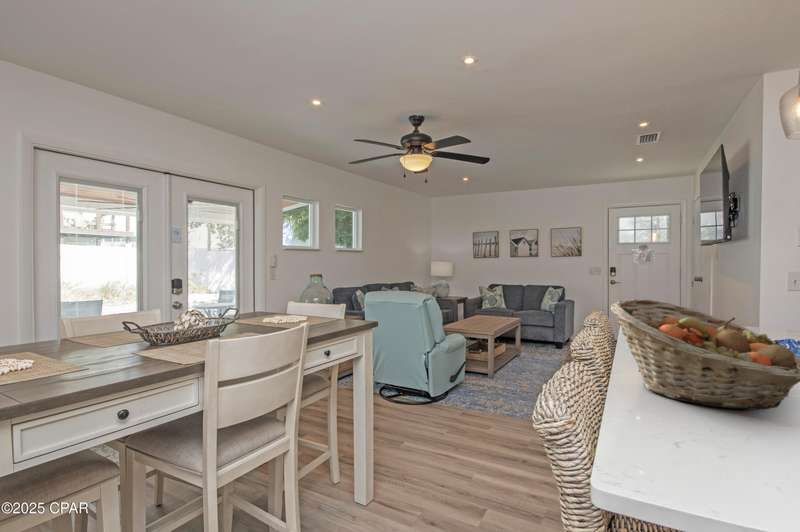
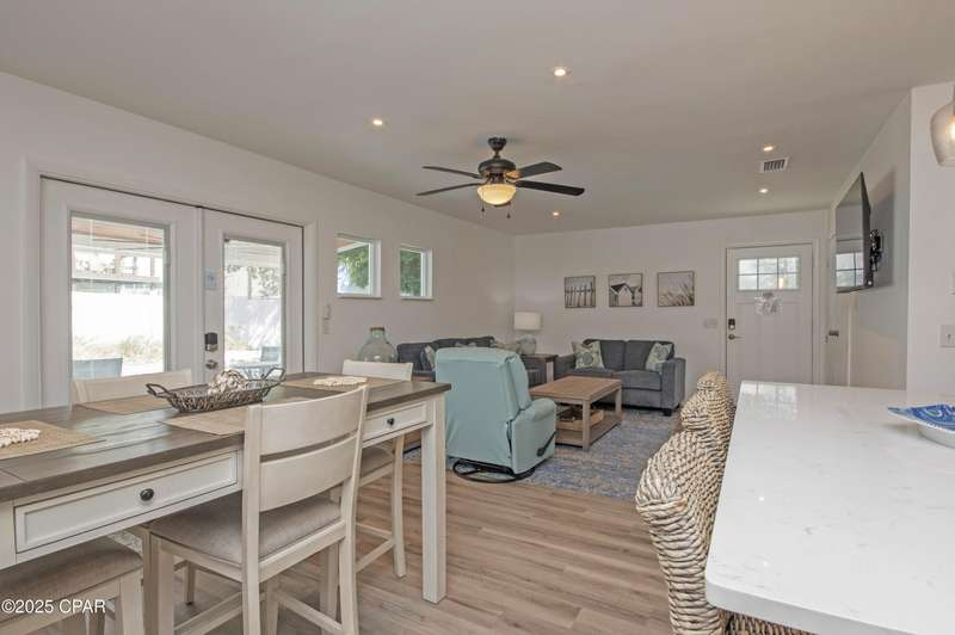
- fruit basket [609,298,800,411]
